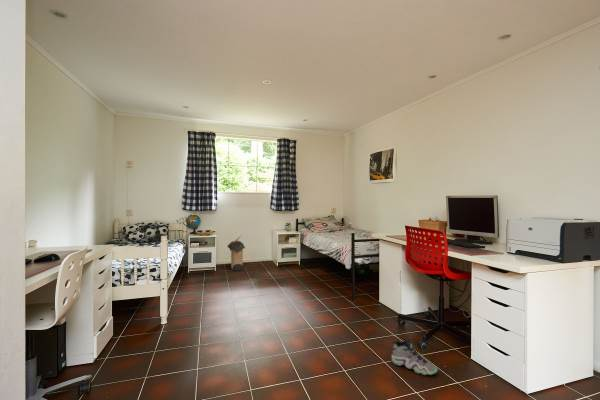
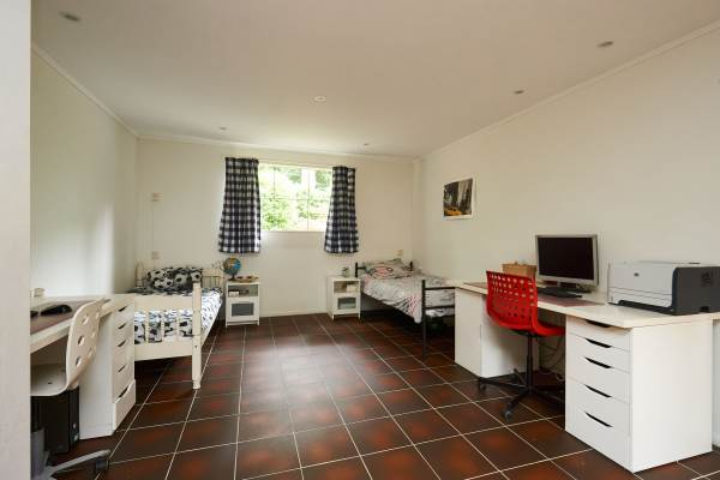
- laundry hamper [227,235,246,272]
- sneaker [391,336,439,376]
